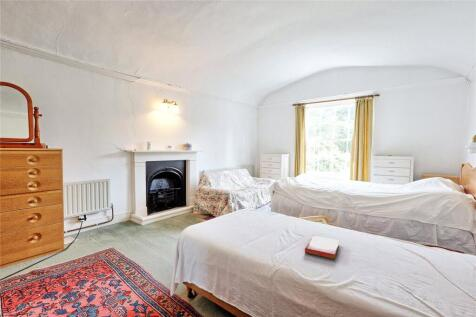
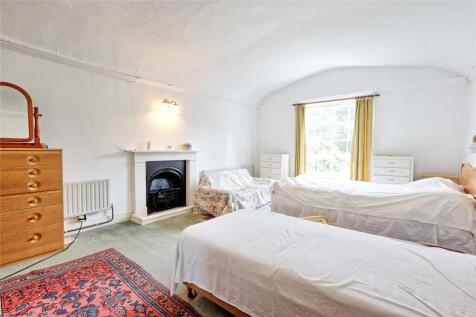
- hardback book [304,235,340,260]
